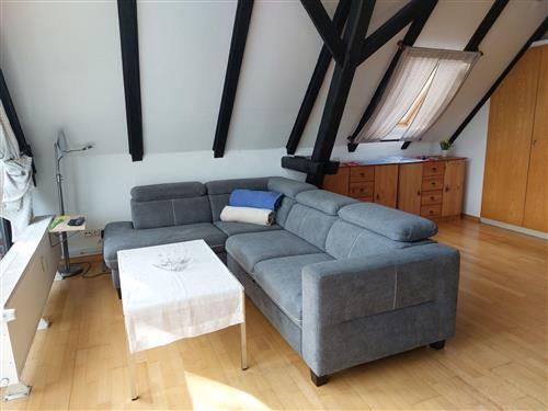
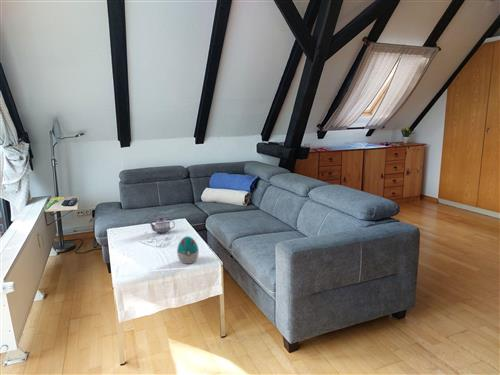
+ decorative egg [176,235,200,265]
+ teapot [148,217,176,235]
